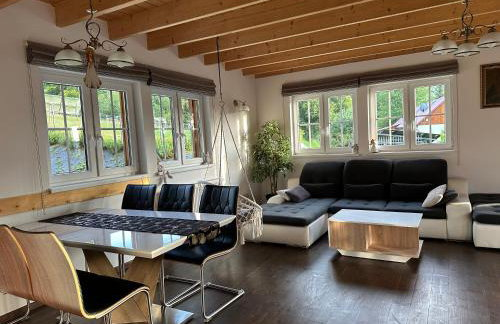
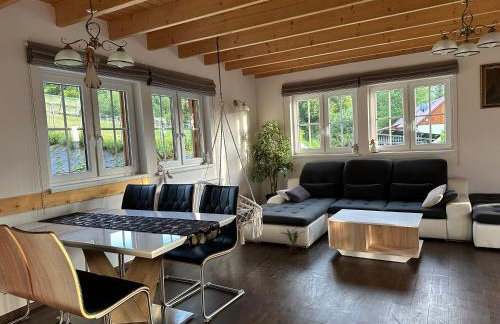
+ potted plant [279,227,306,255]
